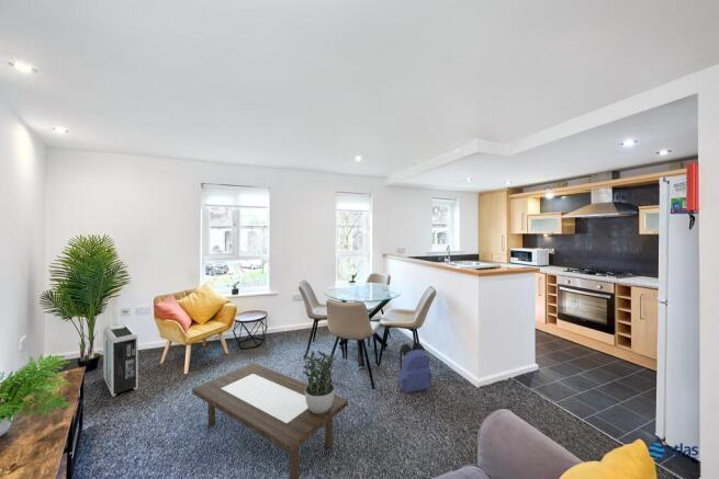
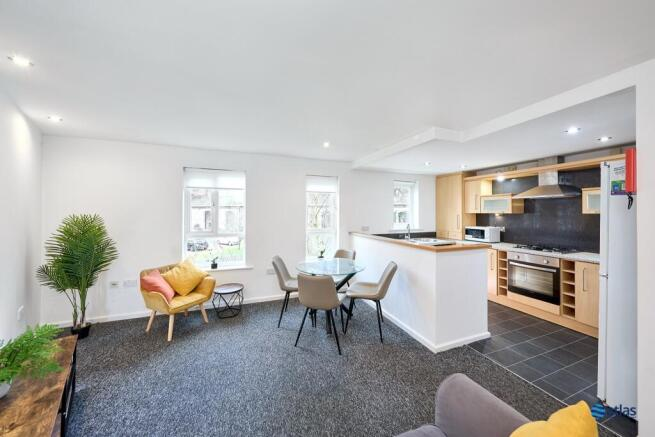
- potted plant [297,350,338,413]
- coffee table [191,362,349,479]
- air purifier [102,321,139,398]
- backpack [397,341,432,394]
